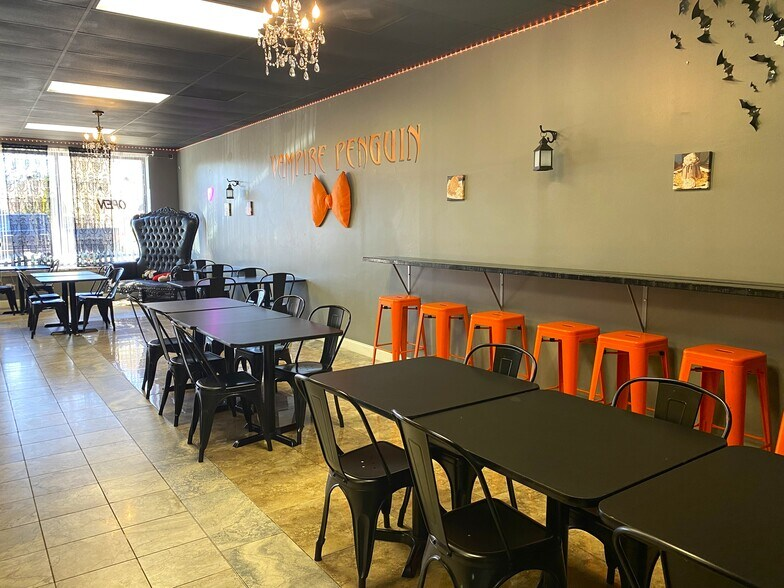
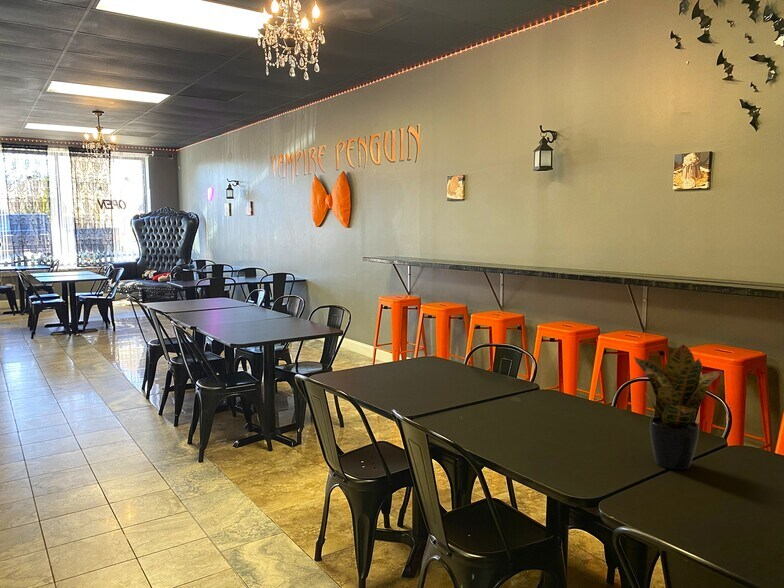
+ potted plant [633,344,722,471]
